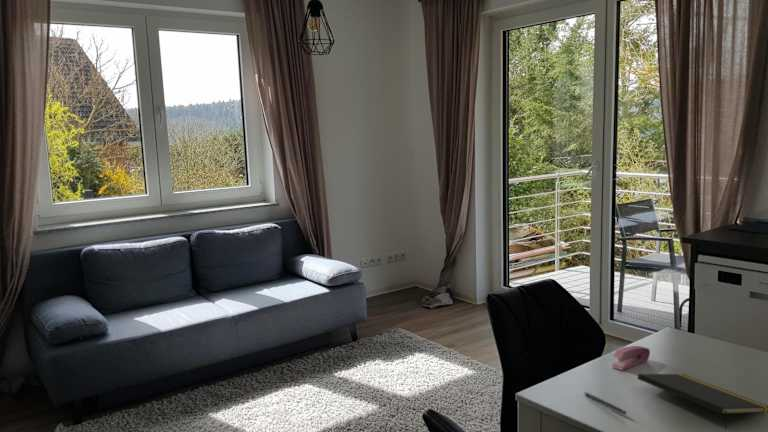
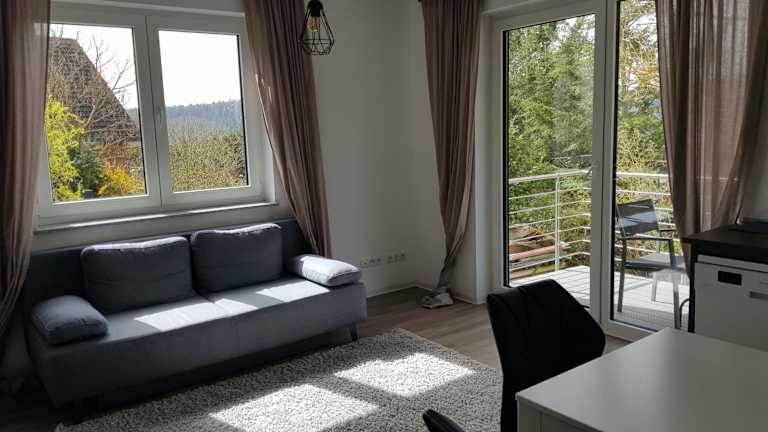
- pen [583,392,627,415]
- stapler [611,345,651,371]
- notepad [637,373,768,430]
